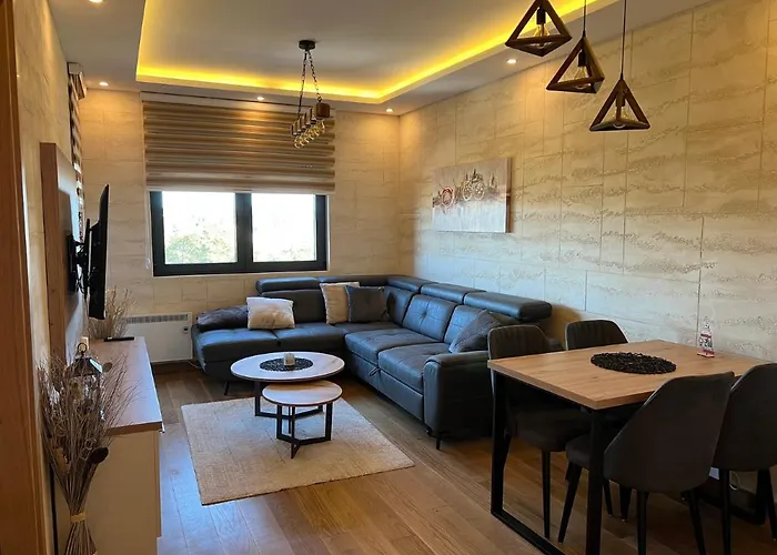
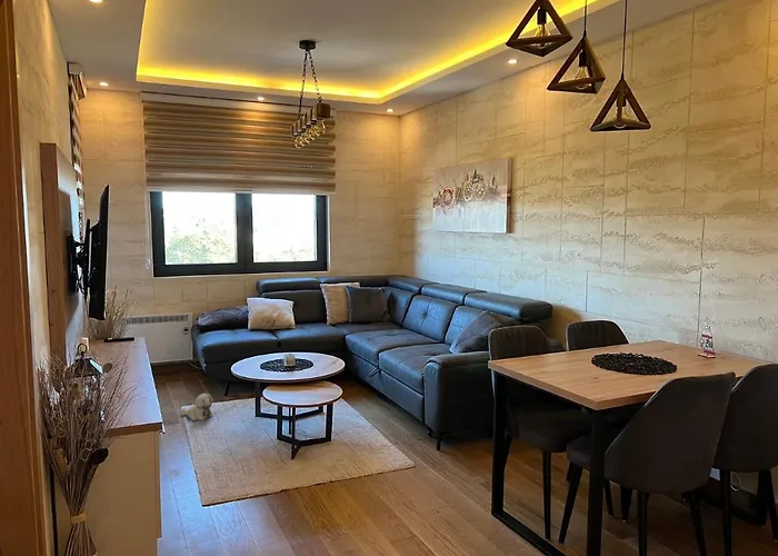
+ plush toy [181,393,215,421]
